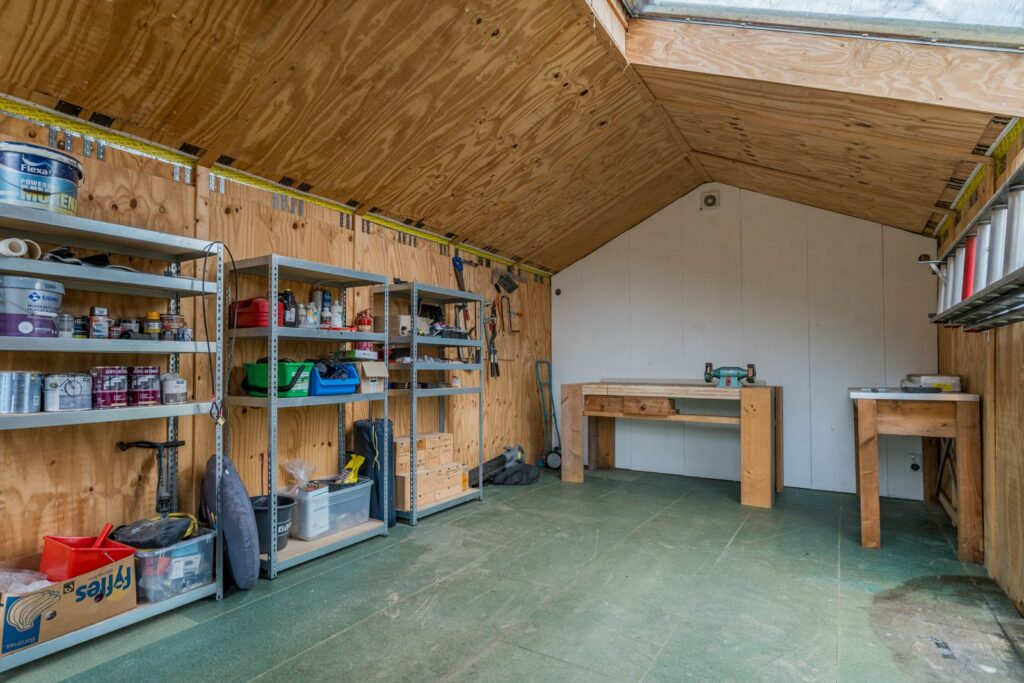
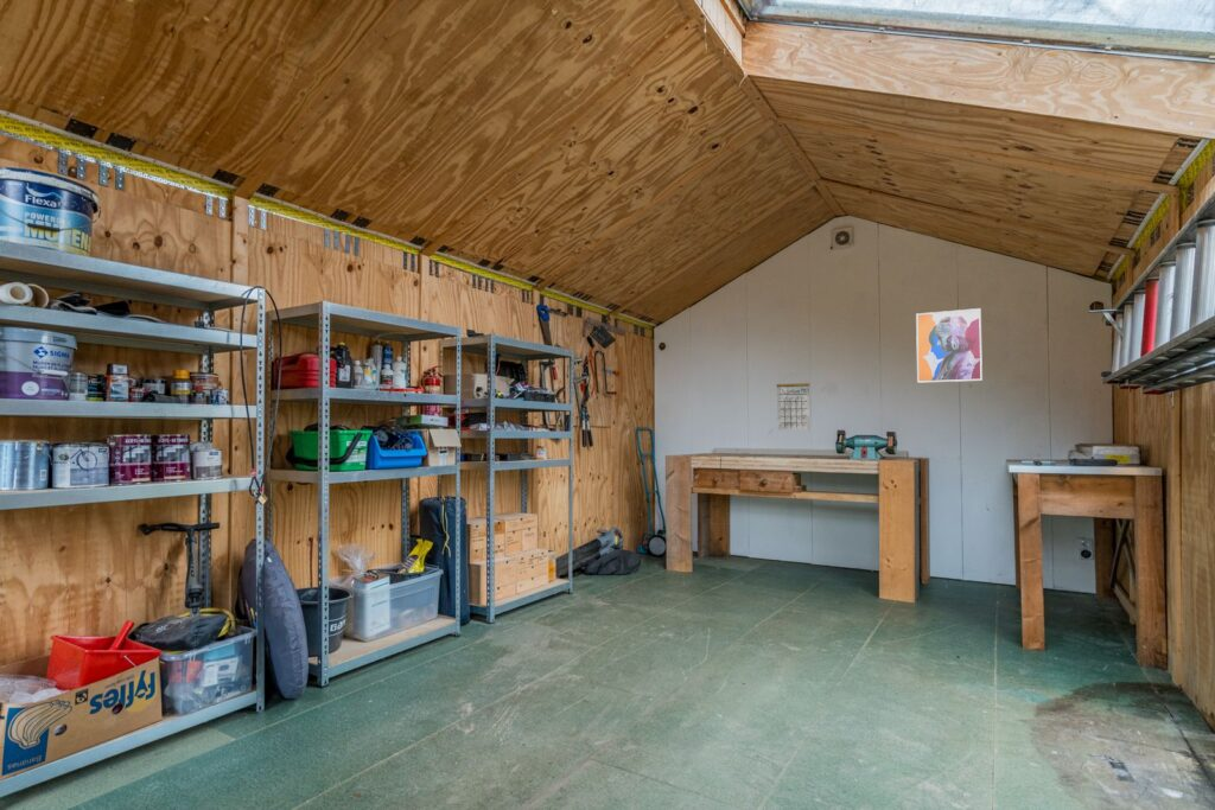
+ wall art [915,307,984,384]
+ calendar [776,374,810,430]
